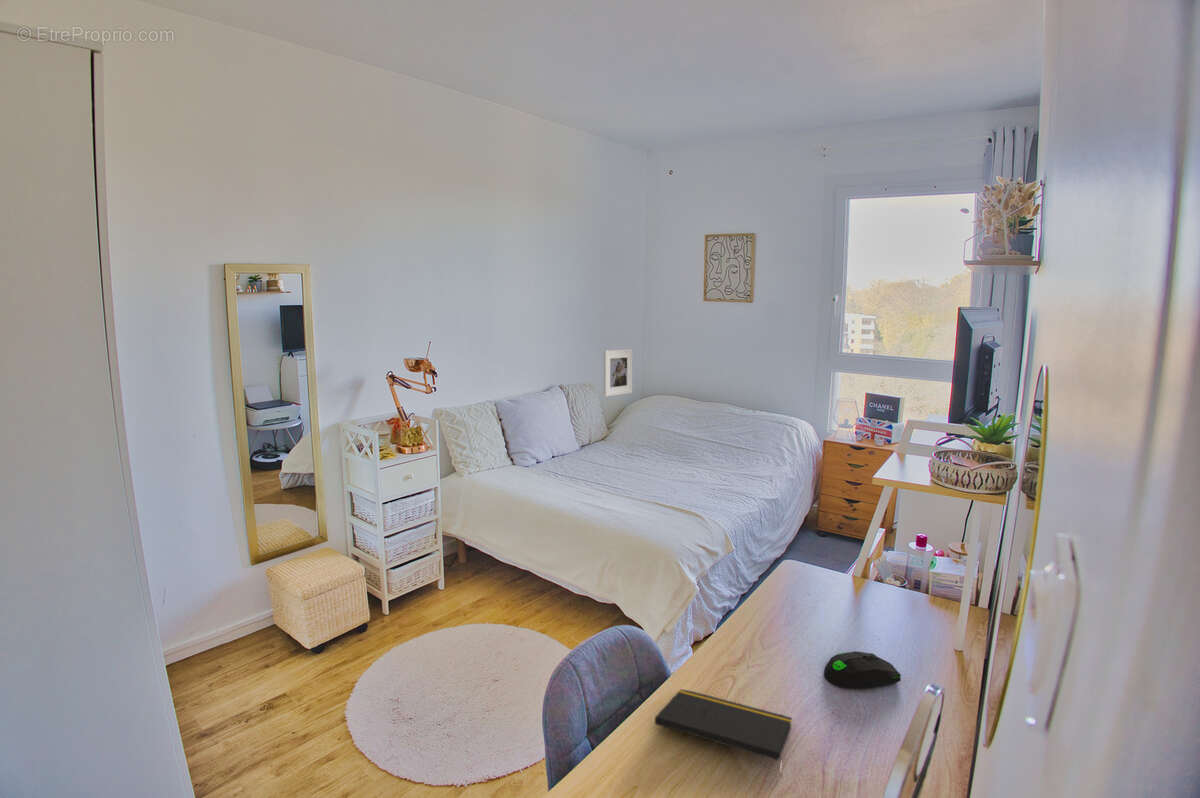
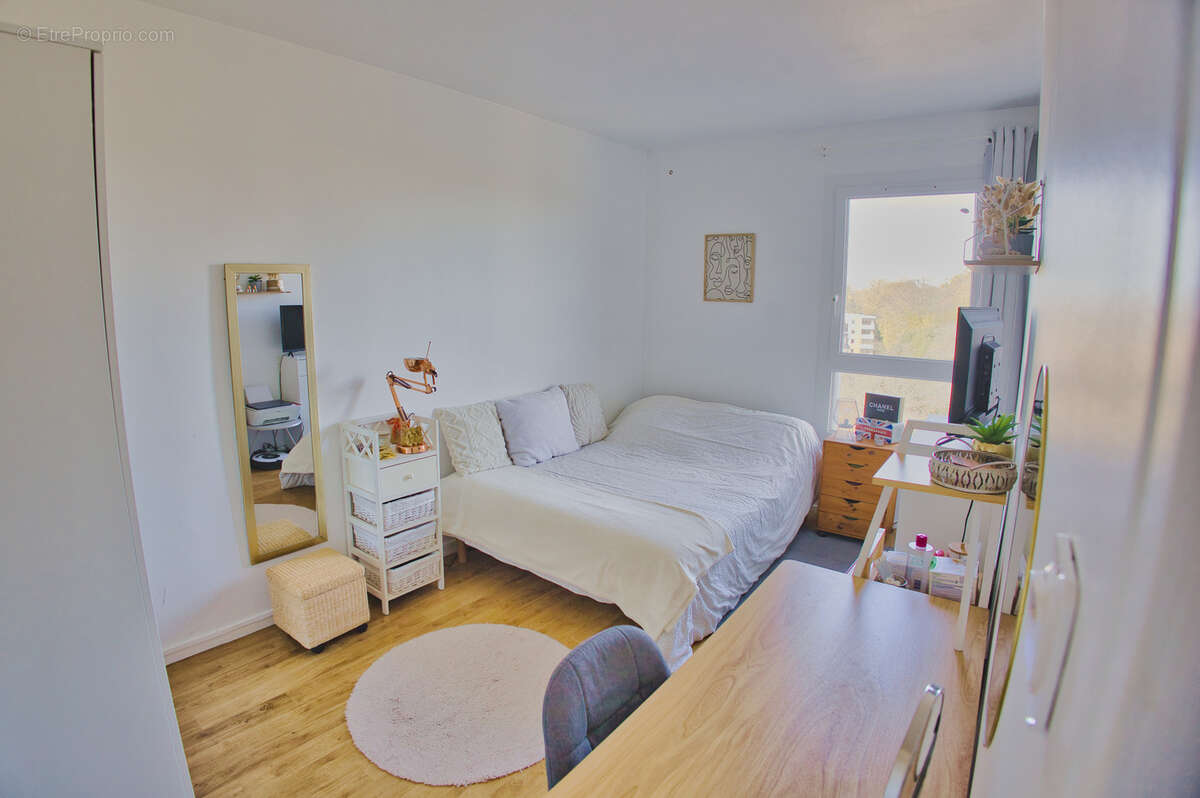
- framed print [602,348,633,398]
- computer mouse [823,650,902,689]
- notepad [654,688,793,778]
